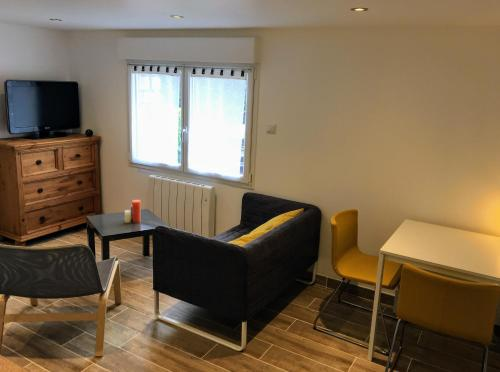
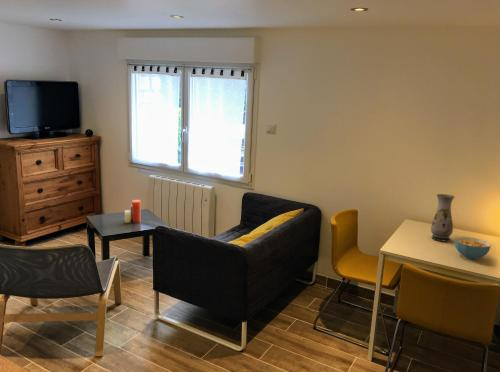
+ vase [430,193,456,242]
+ cereal bowl [454,236,492,260]
